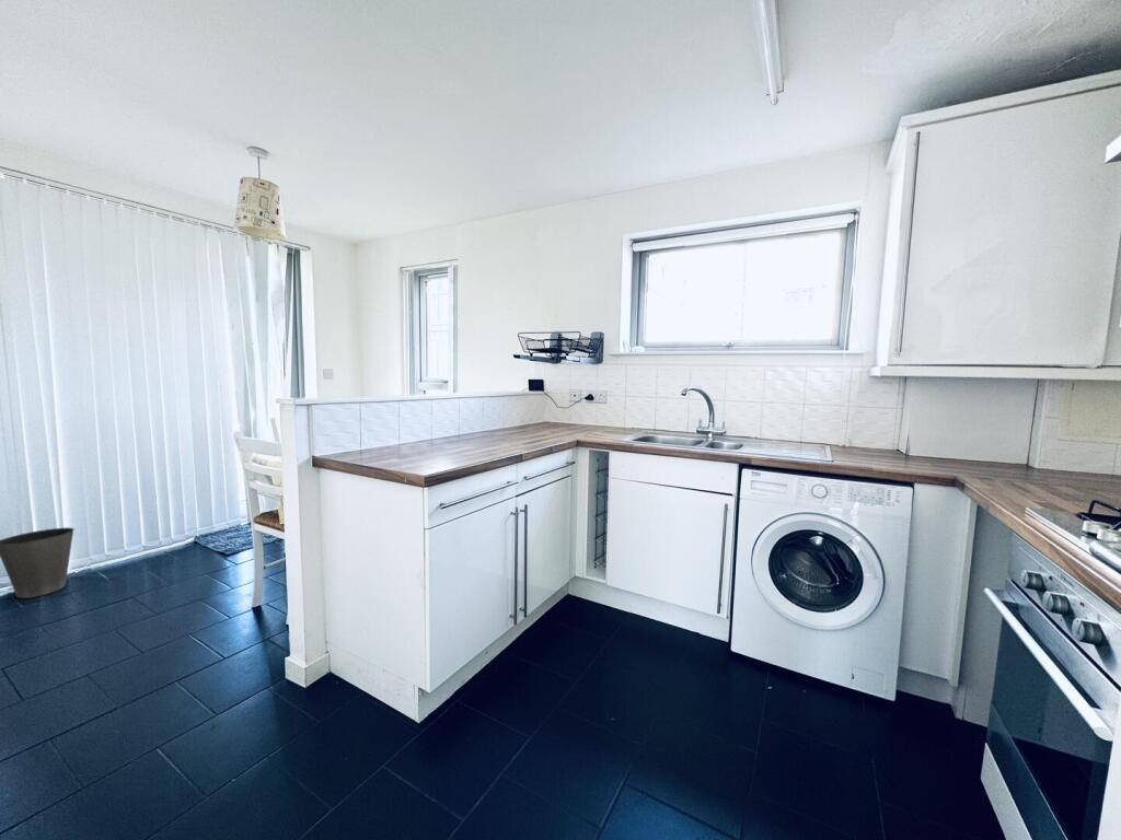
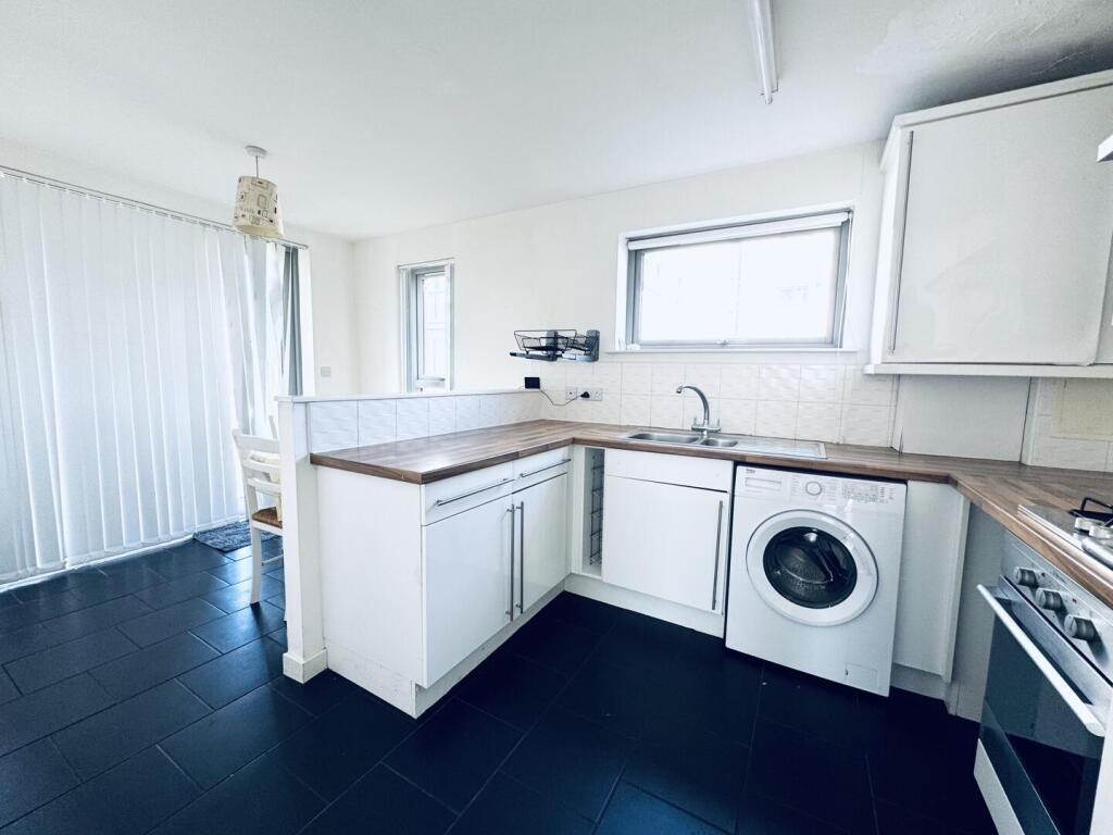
- waste basket [0,526,76,599]
